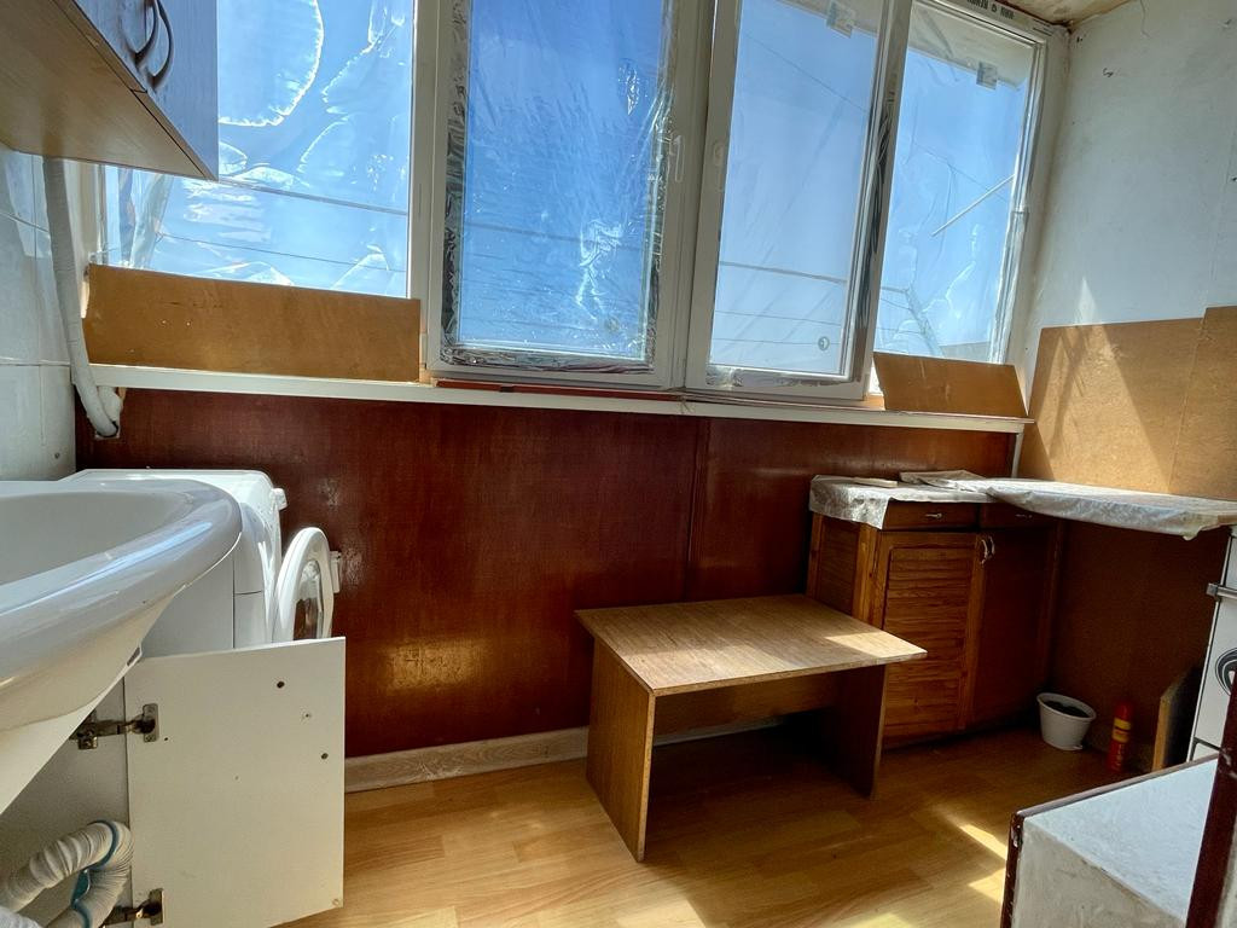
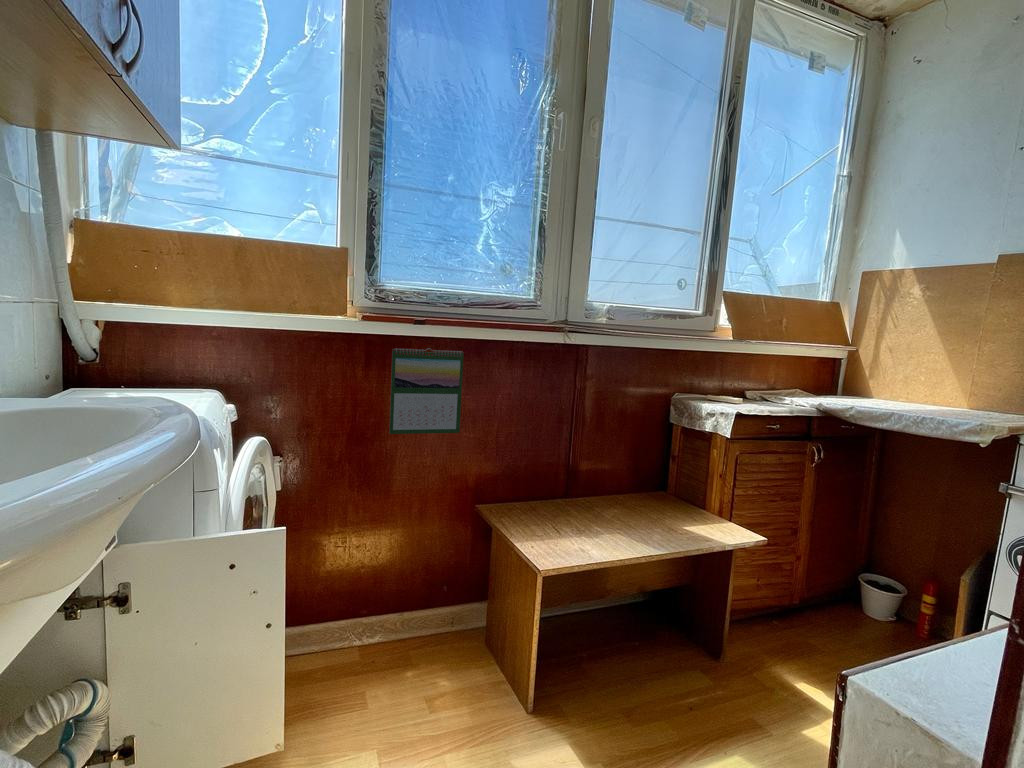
+ calendar [389,347,465,435]
